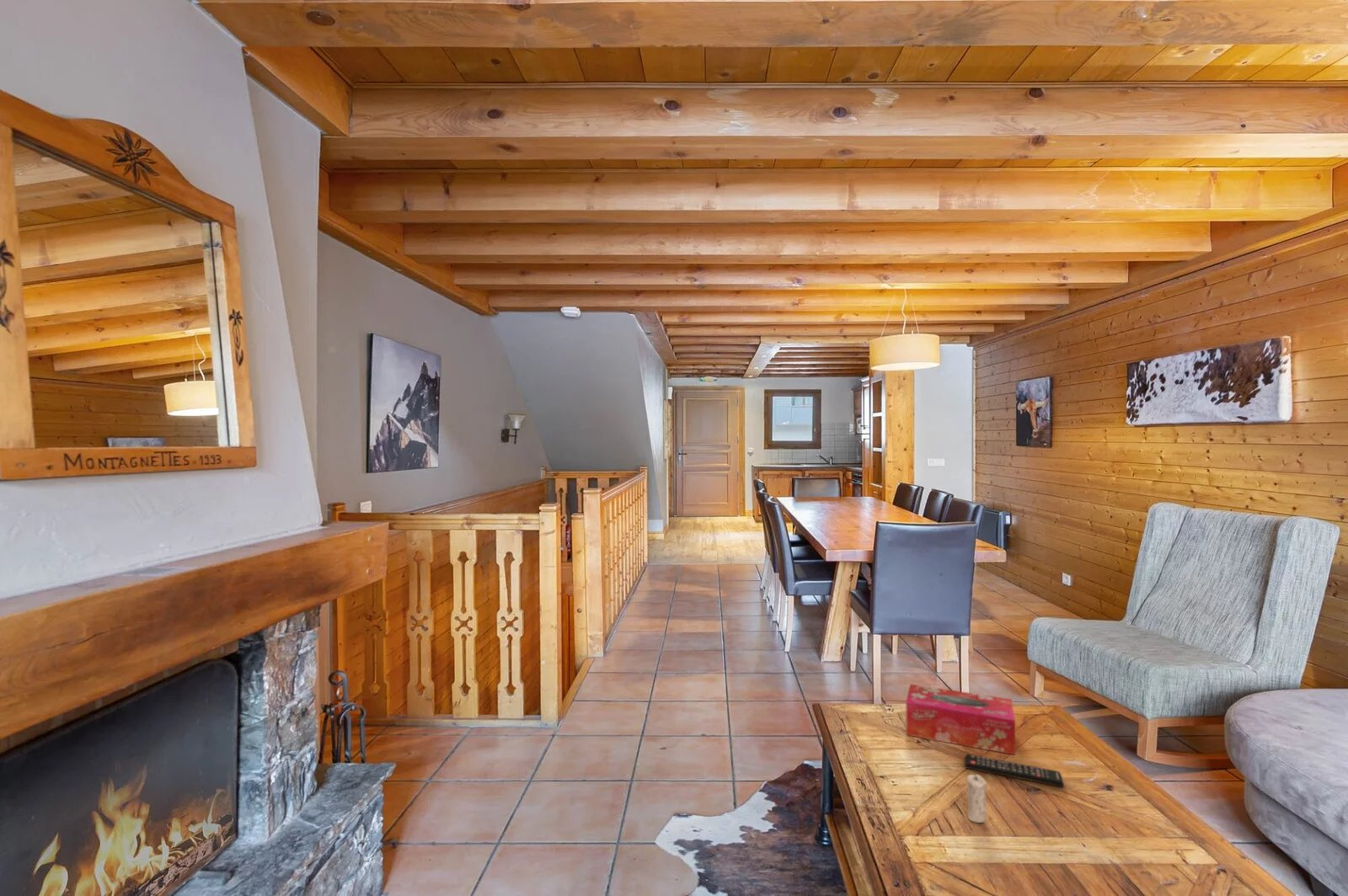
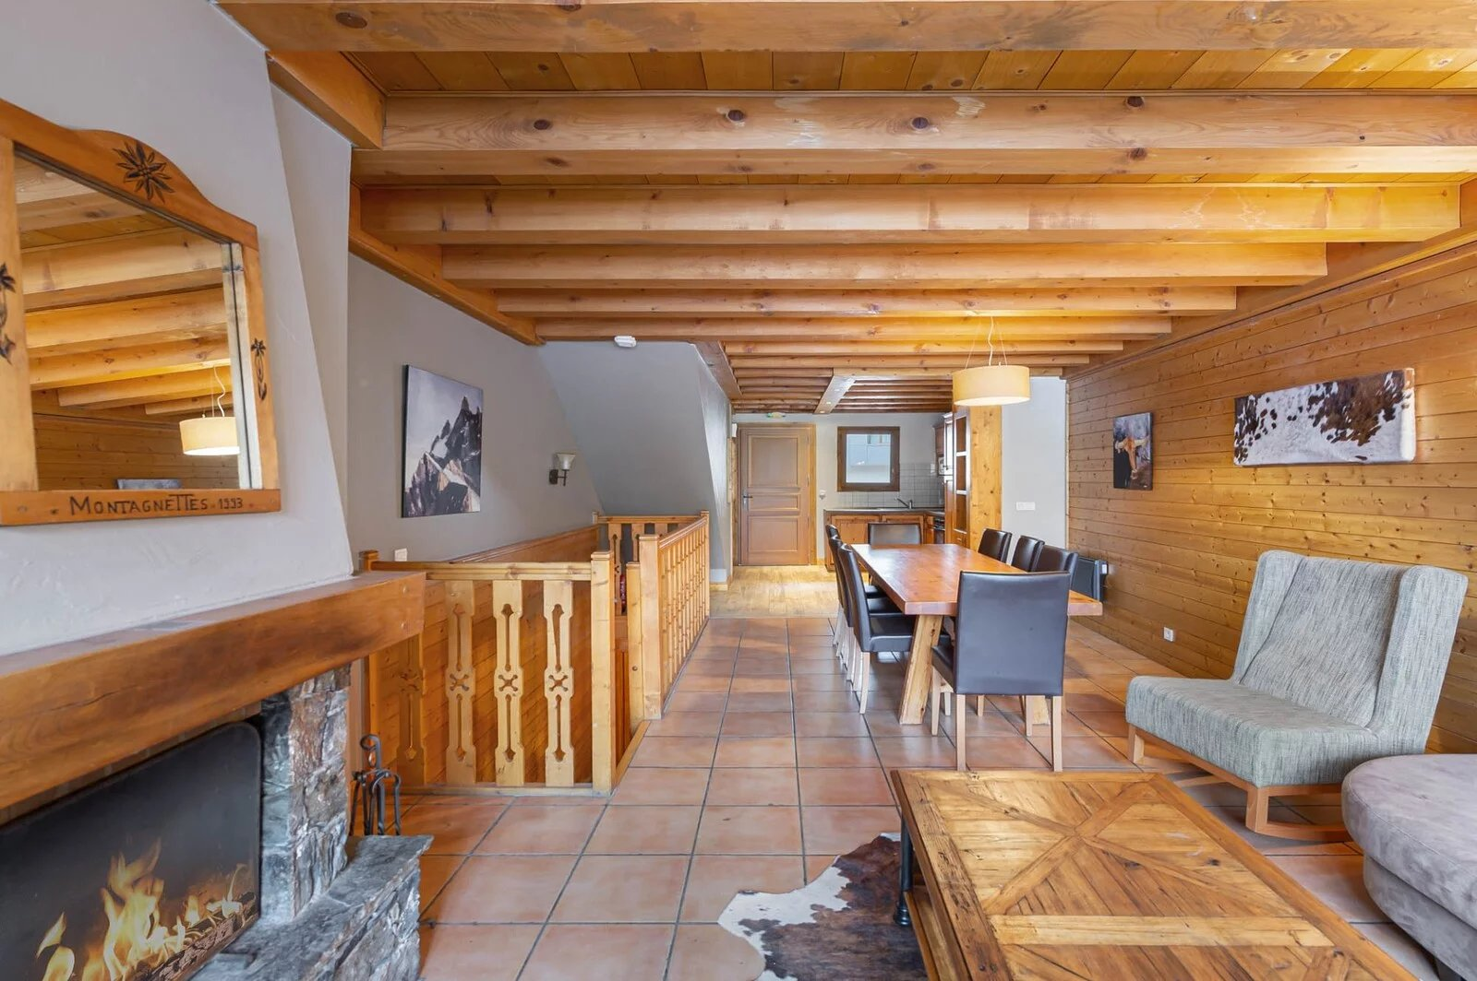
- remote control [964,754,1065,788]
- tissue box [905,683,1016,755]
- candle [966,770,987,824]
